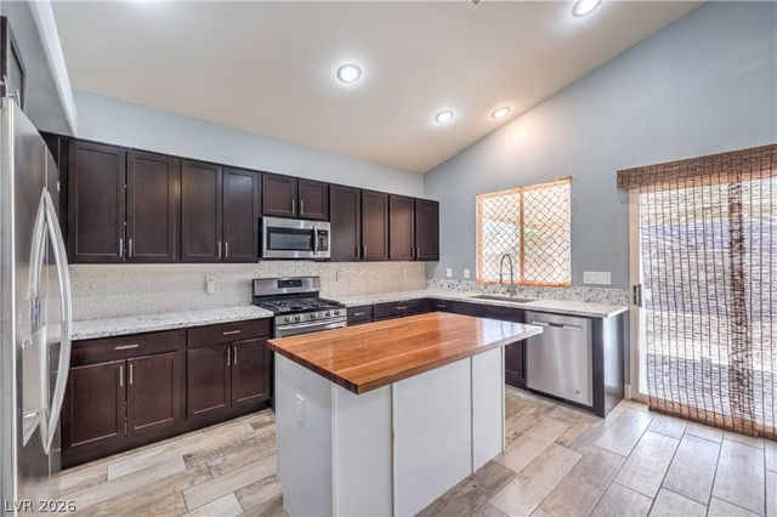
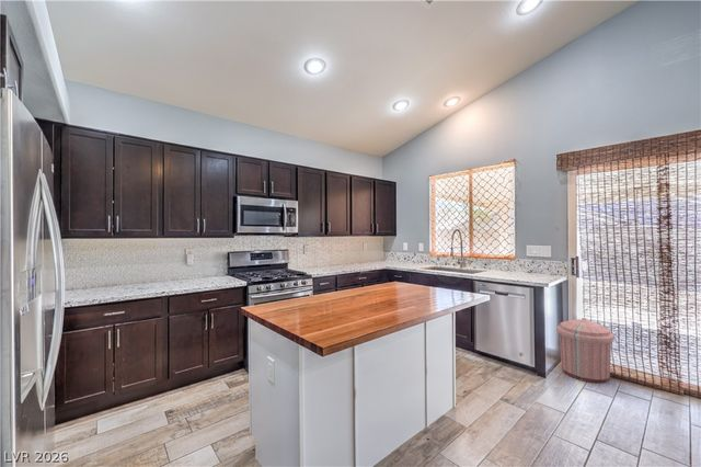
+ trash can [555,317,616,384]
